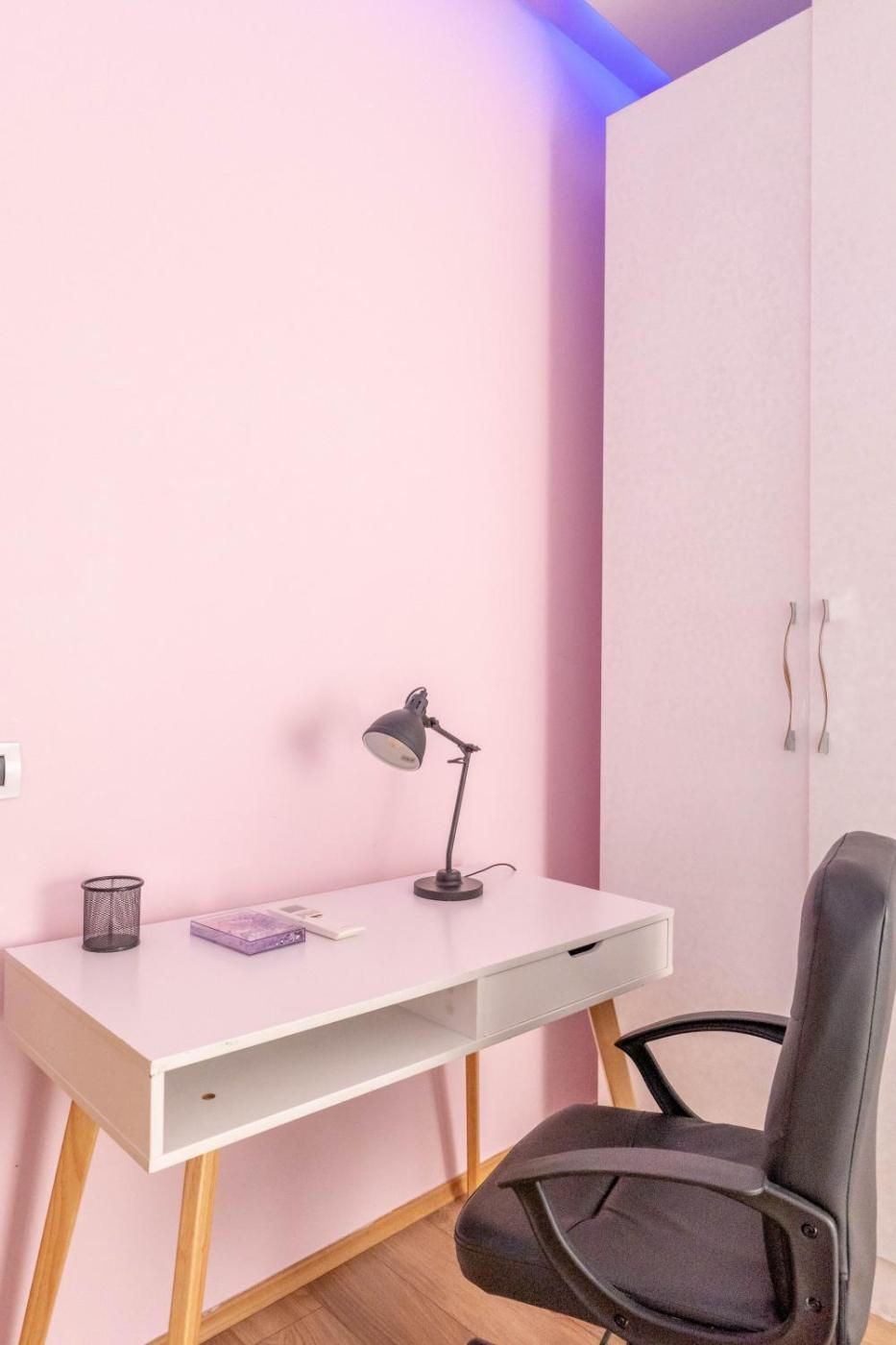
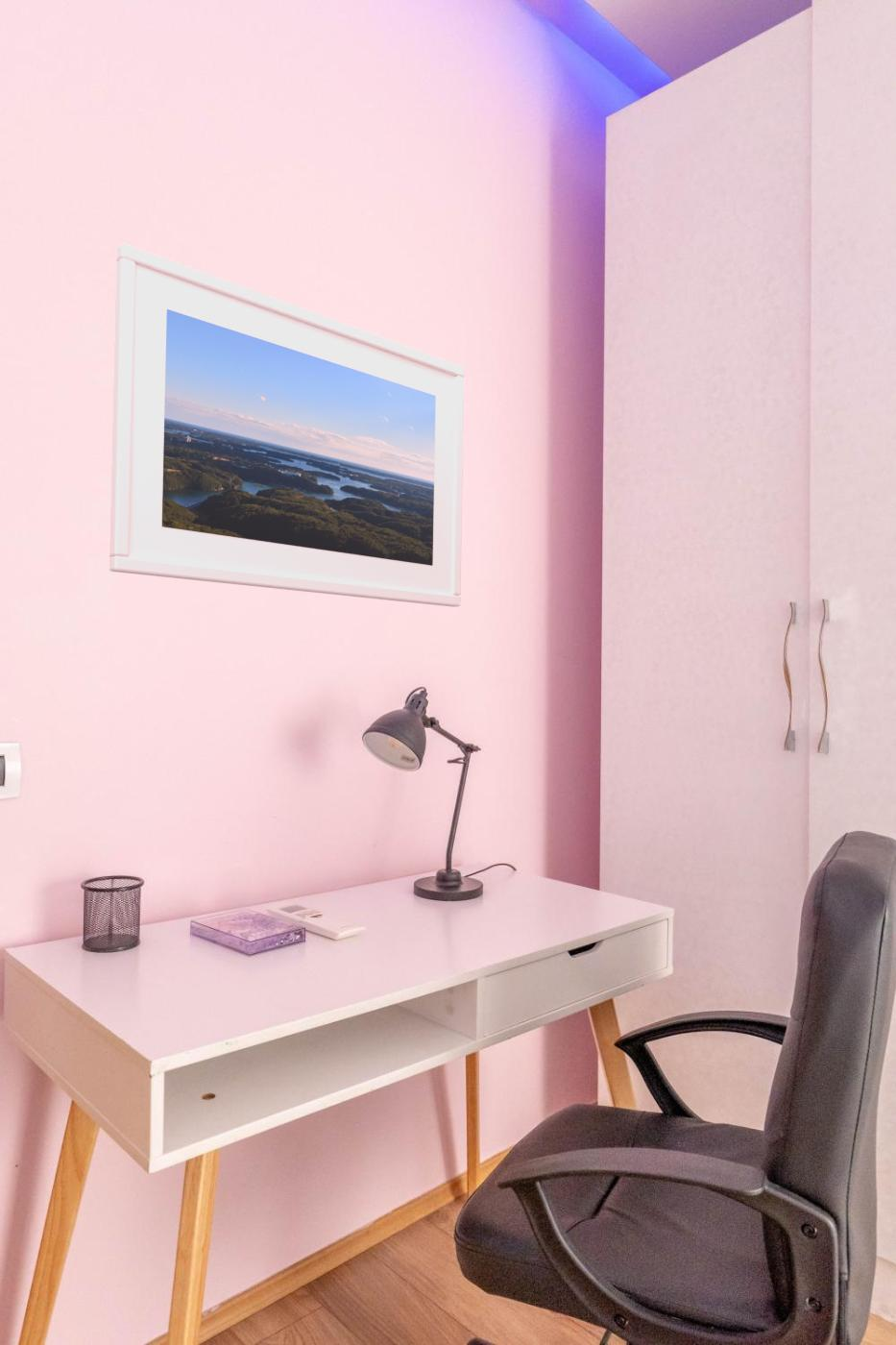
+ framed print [109,243,466,608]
